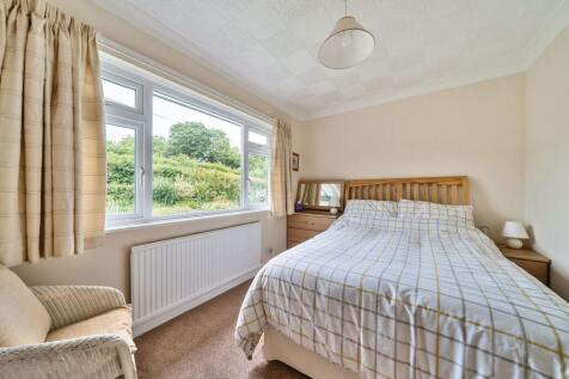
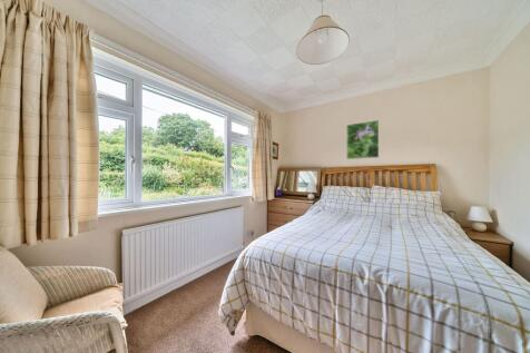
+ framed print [345,119,380,160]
